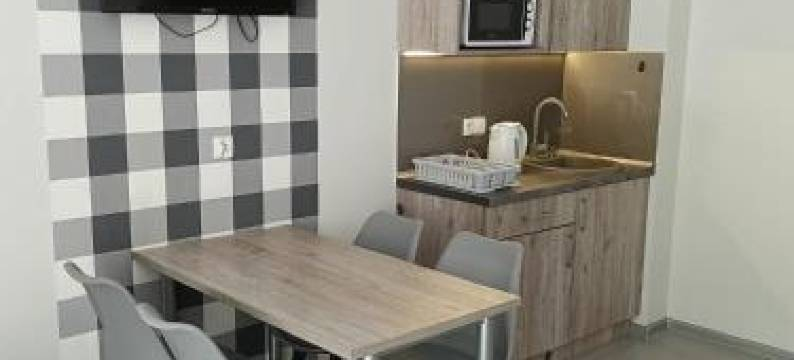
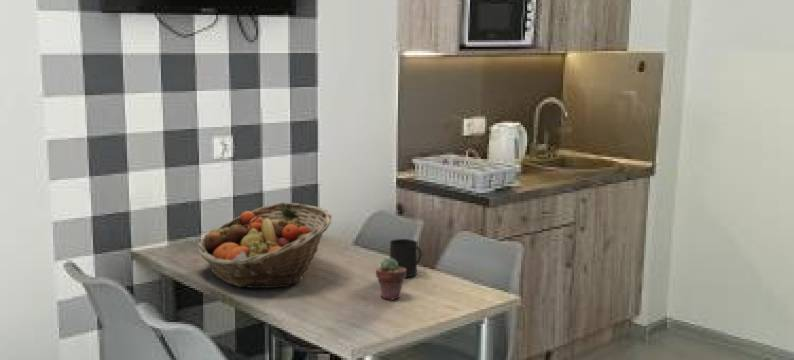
+ mug [389,238,422,278]
+ fruit basket [196,202,333,289]
+ potted succulent [375,257,406,301]
